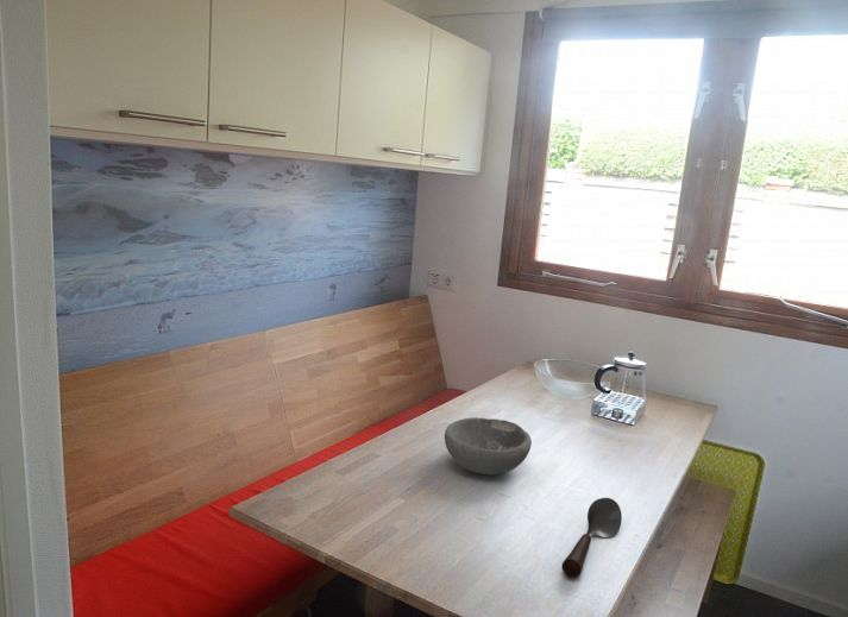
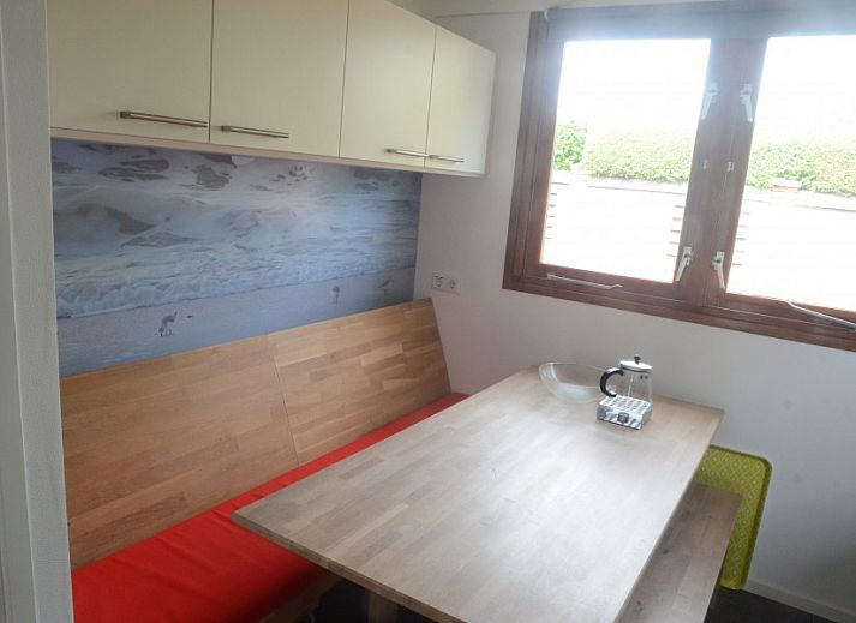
- spoon [560,497,623,579]
- bowl [444,416,533,476]
